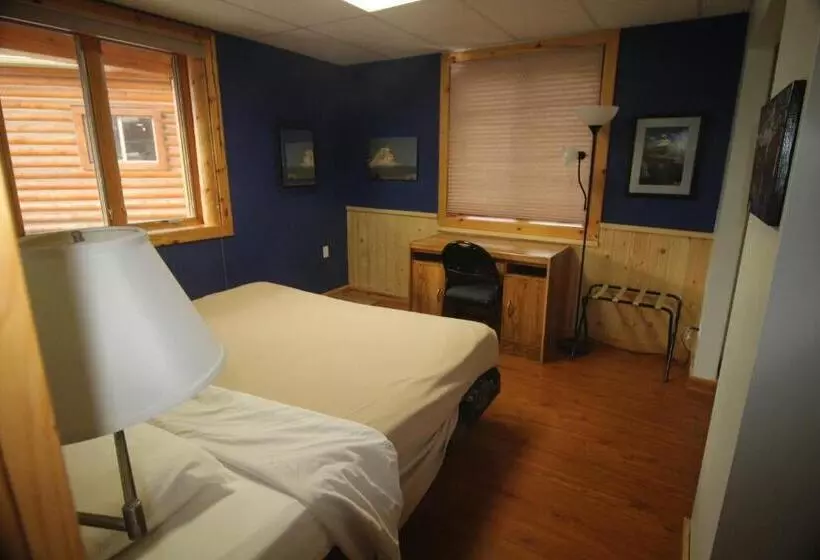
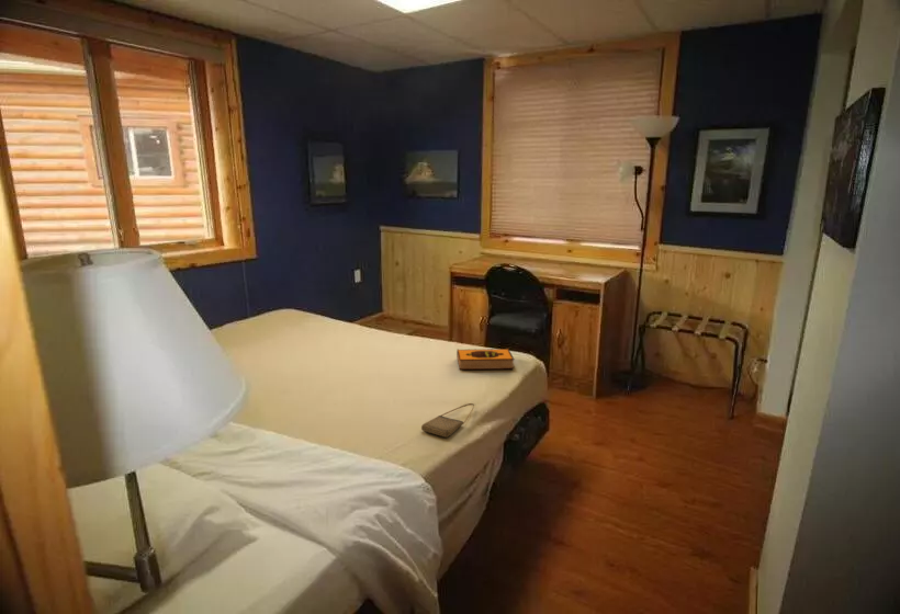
+ hardback book [455,348,515,371]
+ shoulder bag [420,402,475,439]
